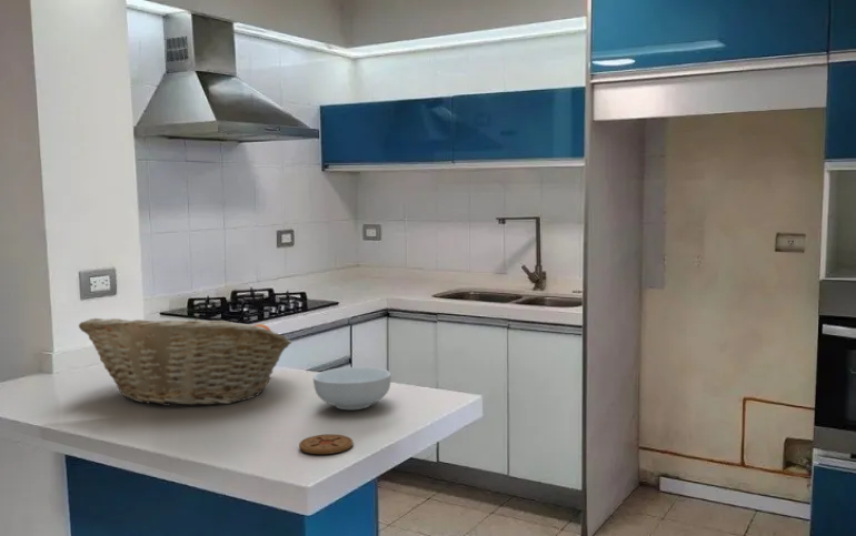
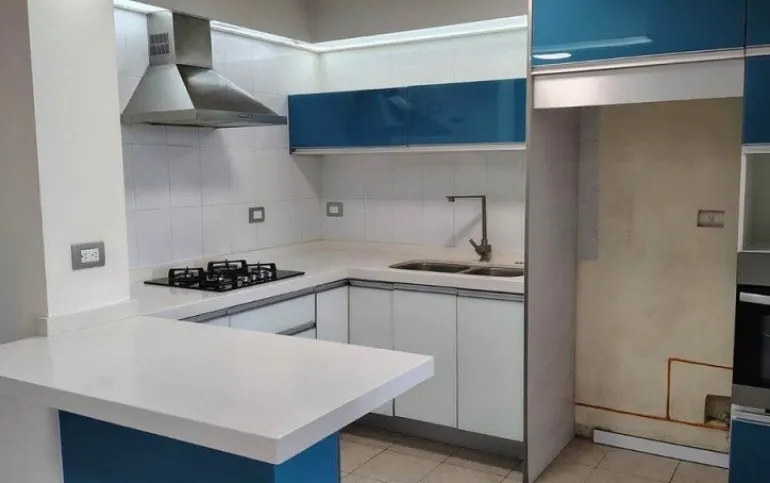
- cereal bowl [312,366,392,411]
- coaster [298,433,354,455]
- fruit basket [78,313,292,407]
